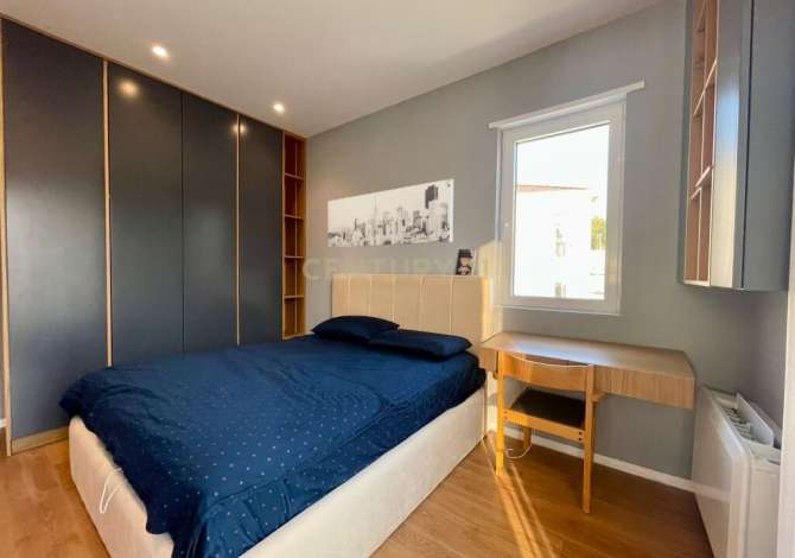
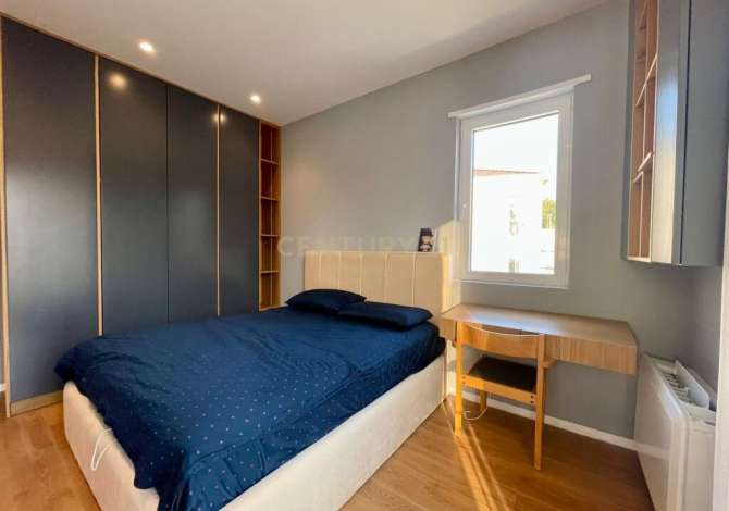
- wall art [326,178,454,249]
